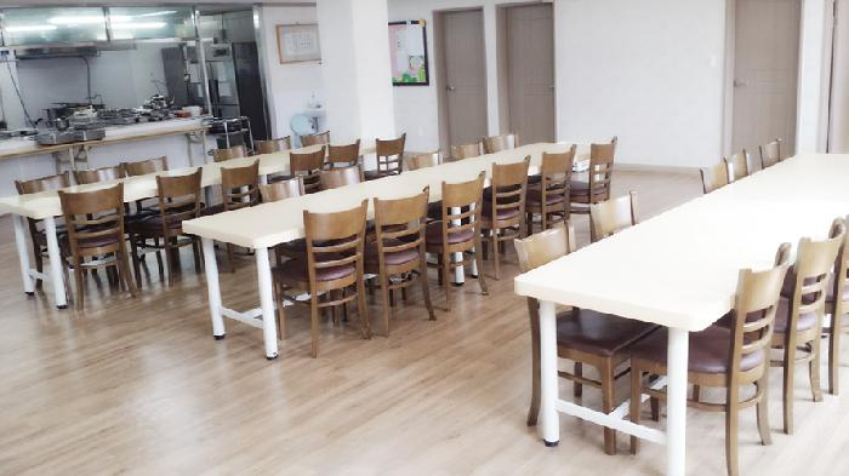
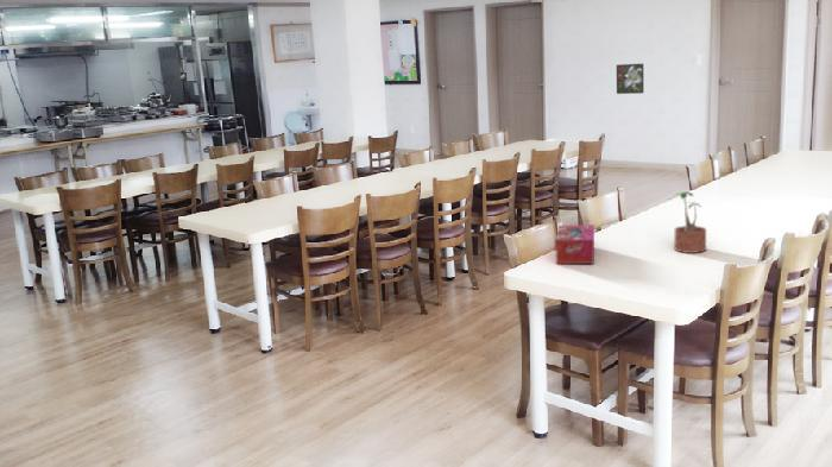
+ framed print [616,63,644,95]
+ tissue box [554,223,595,265]
+ potted plant [666,190,707,254]
